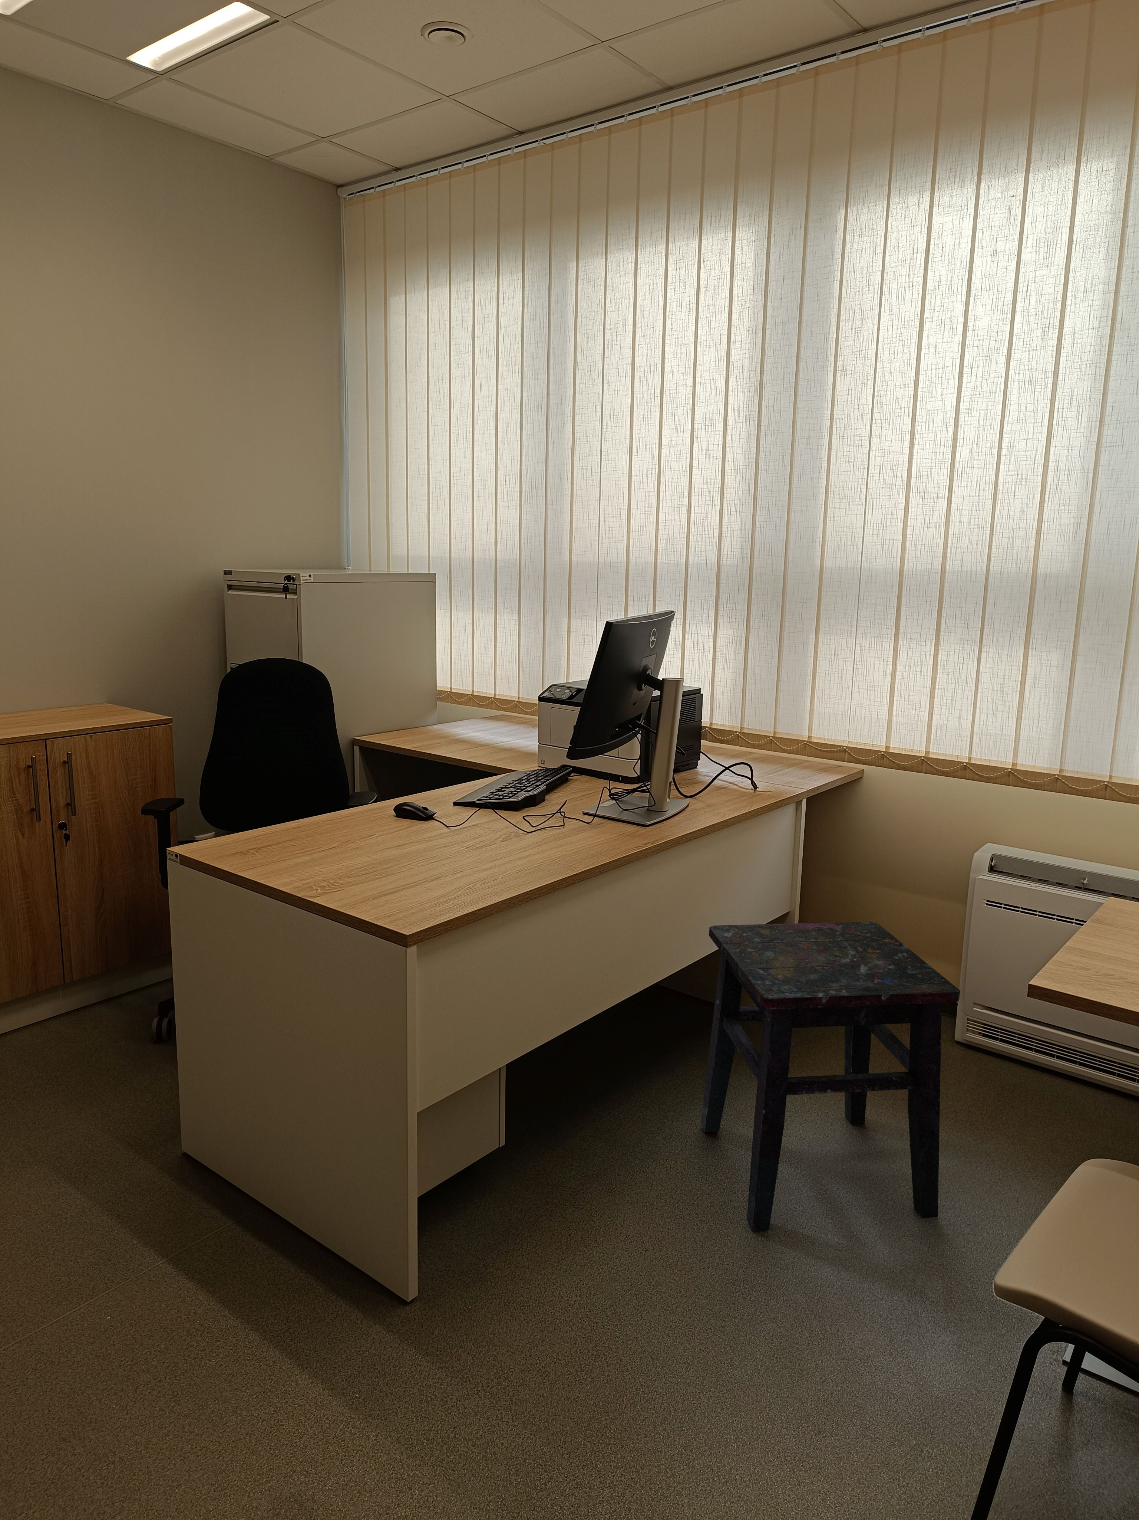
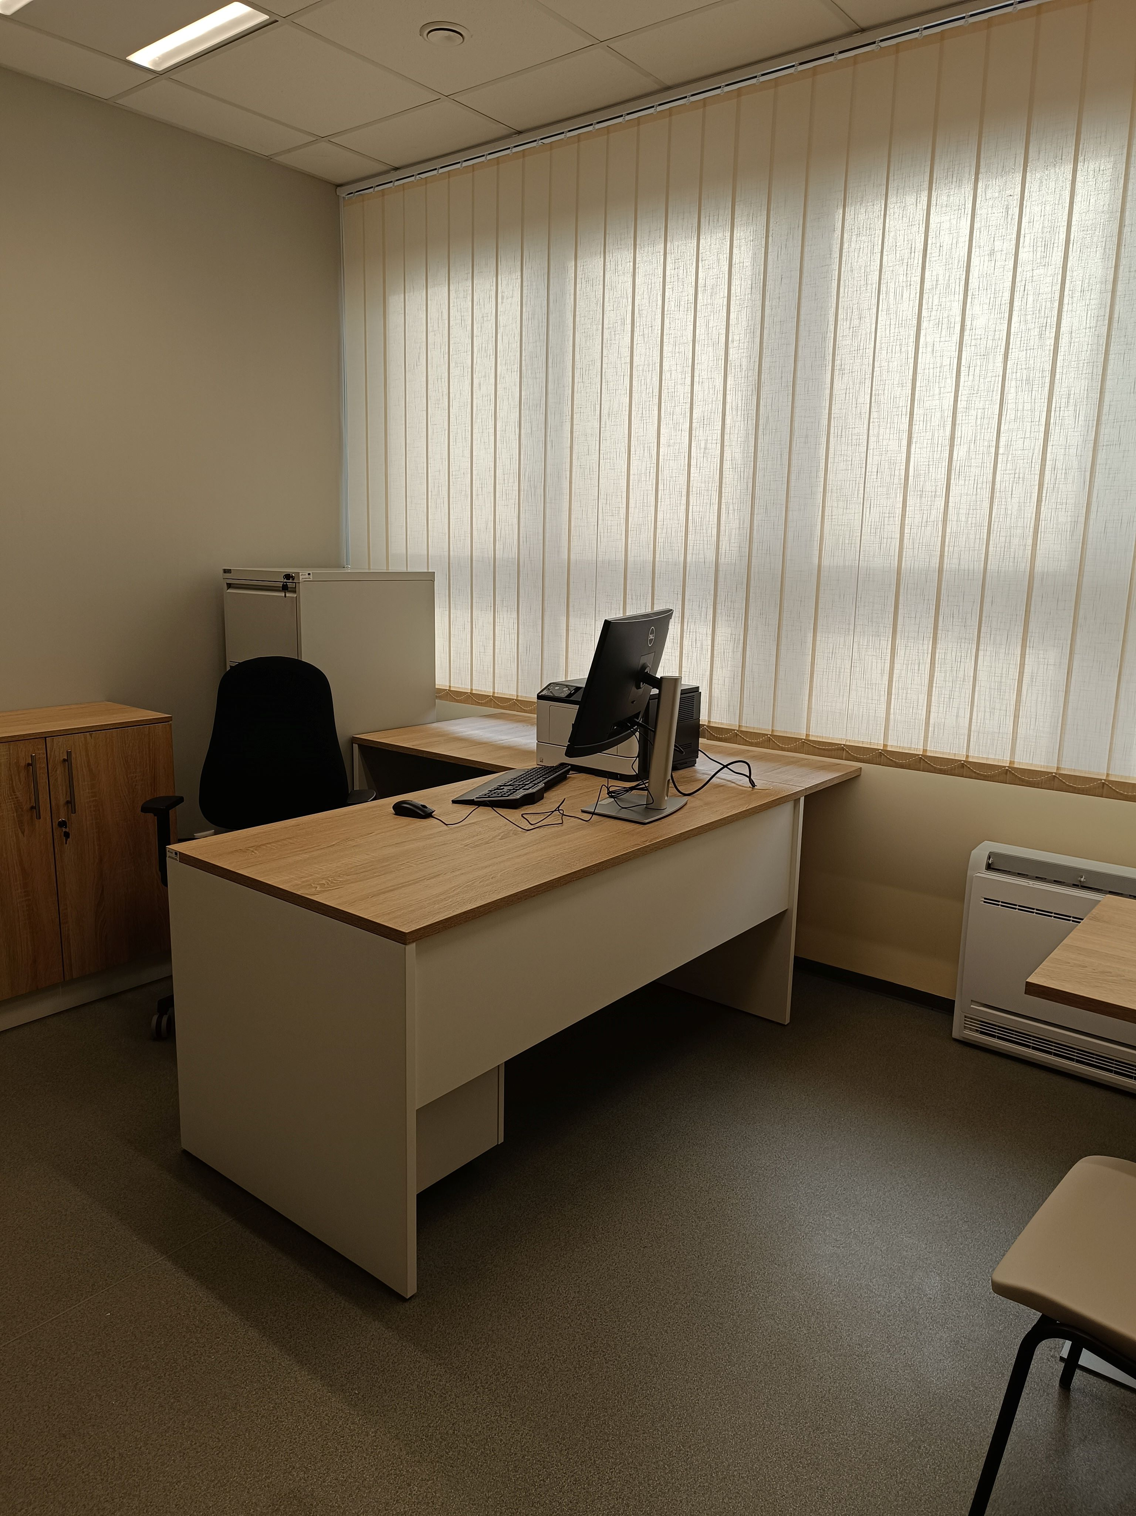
- side table [700,922,961,1232]
